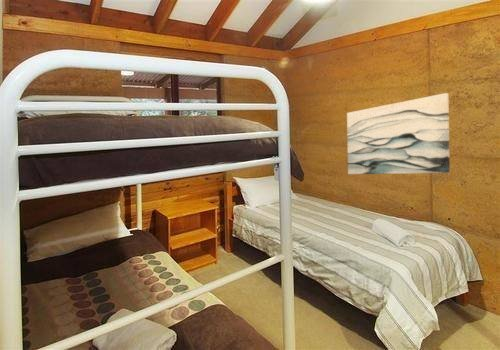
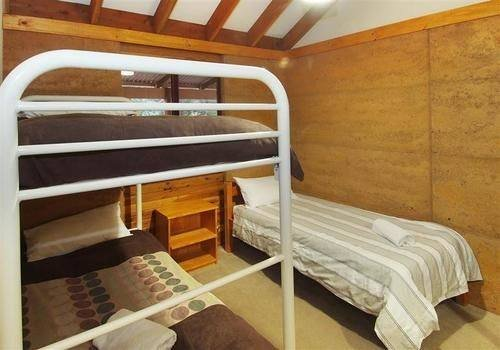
- wall art [346,92,451,175]
